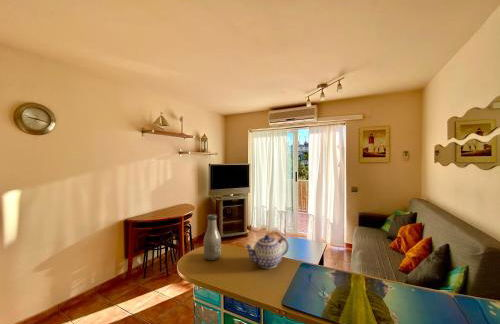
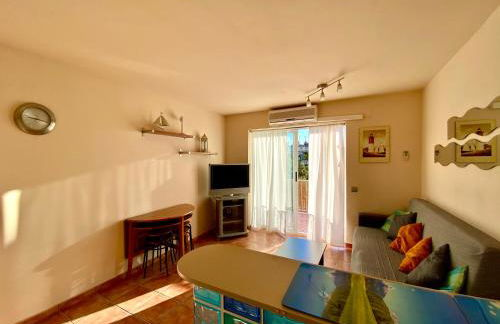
- bottle [203,213,222,261]
- teapot [244,234,290,269]
